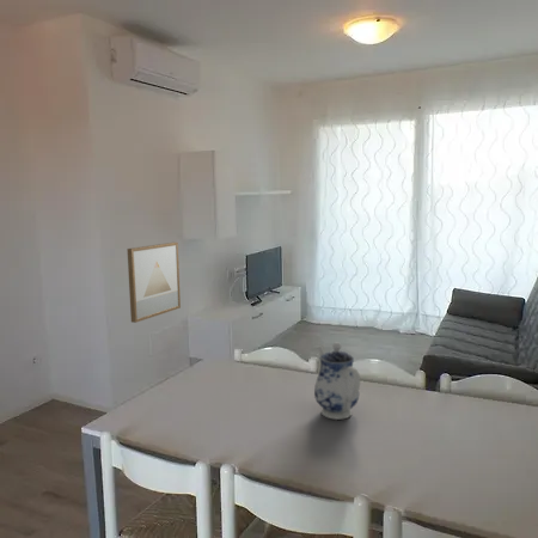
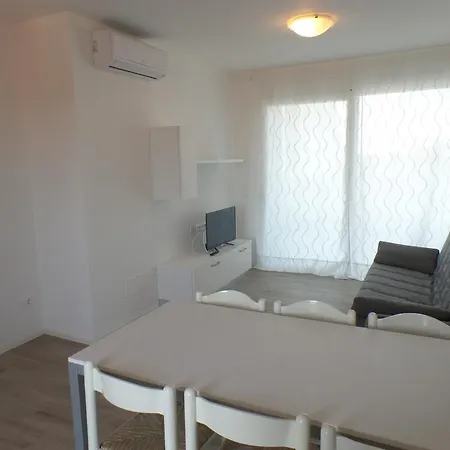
- teapot [313,341,361,421]
- wall art [127,242,182,324]
